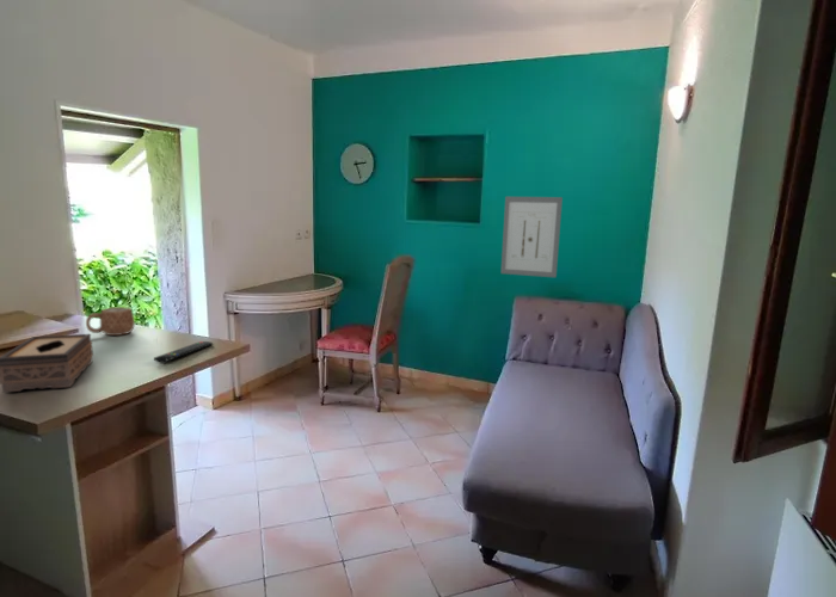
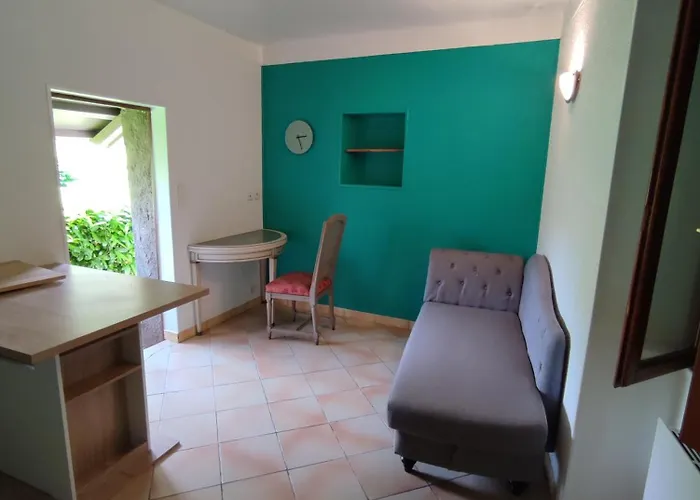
- mug [85,306,136,337]
- wall art [500,196,564,278]
- tissue box [0,333,94,394]
- remote control [153,340,214,364]
